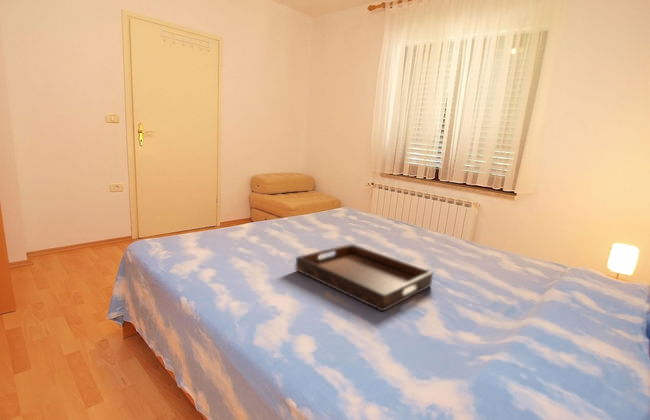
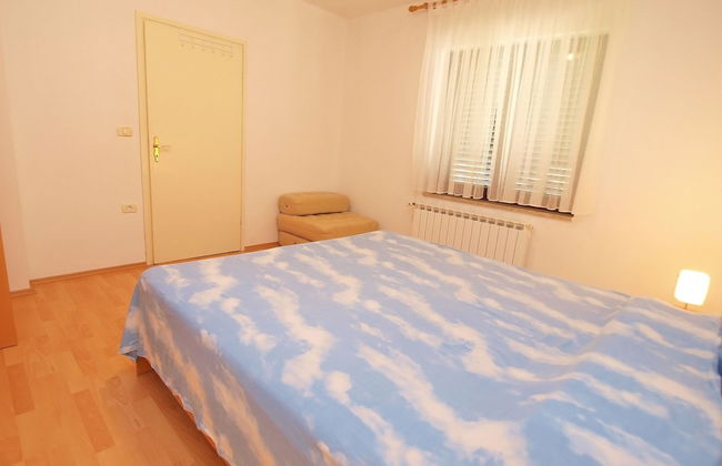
- serving tray [294,243,434,312]
